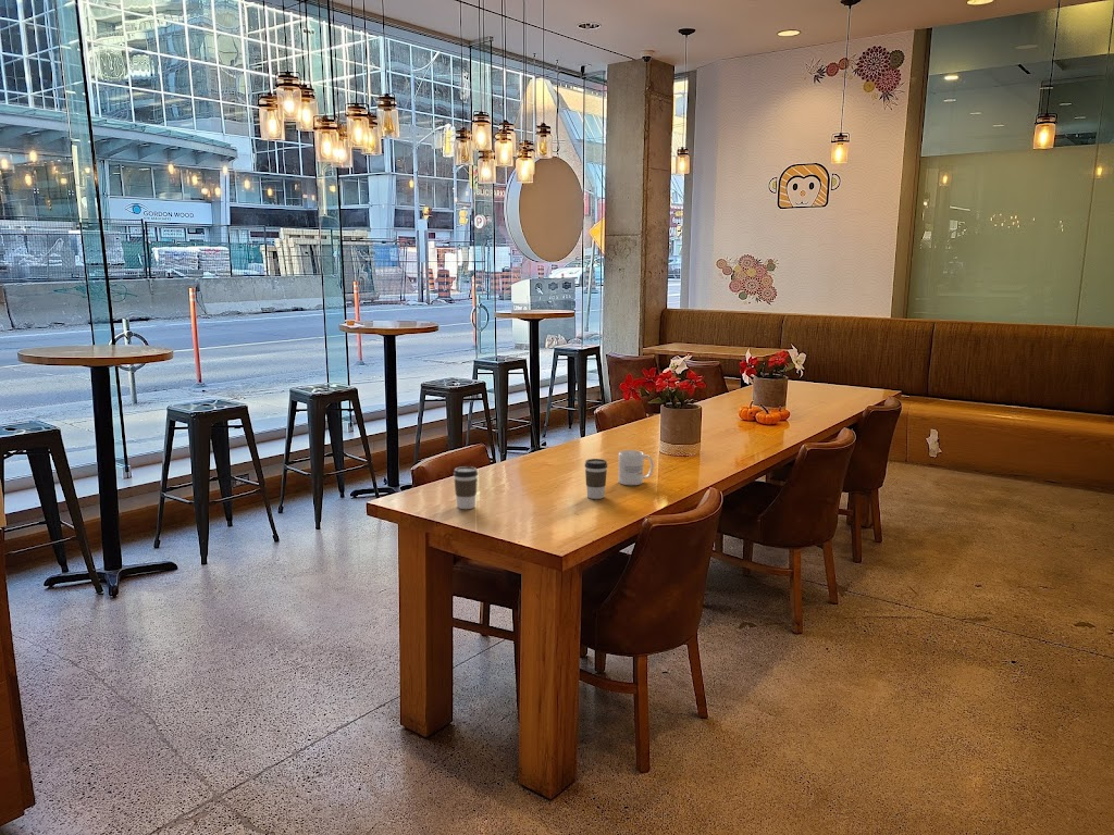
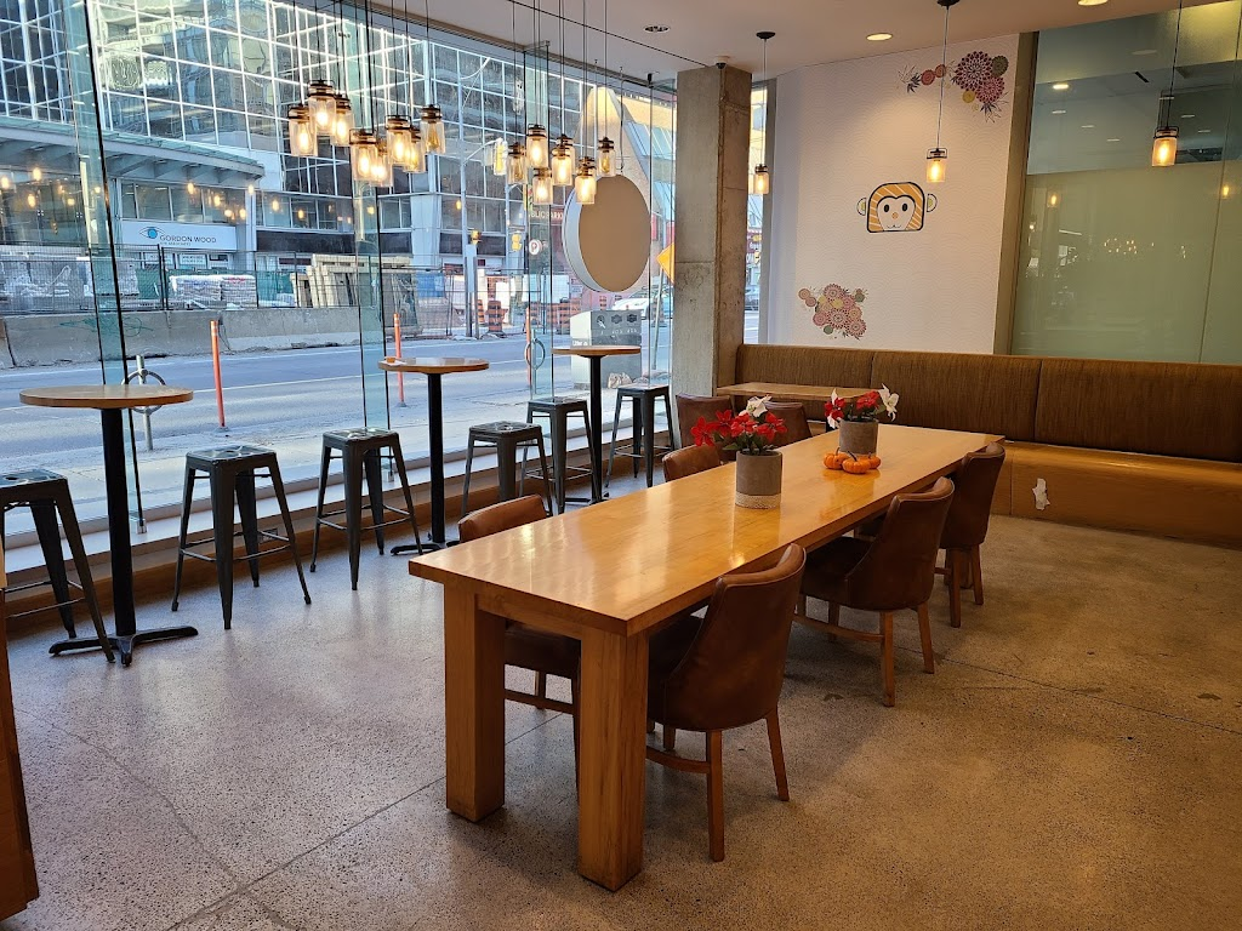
- coffee cup [453,465,479,510]
- mug [618,449,655,486]
- coffee cup [584,458,608,500]
